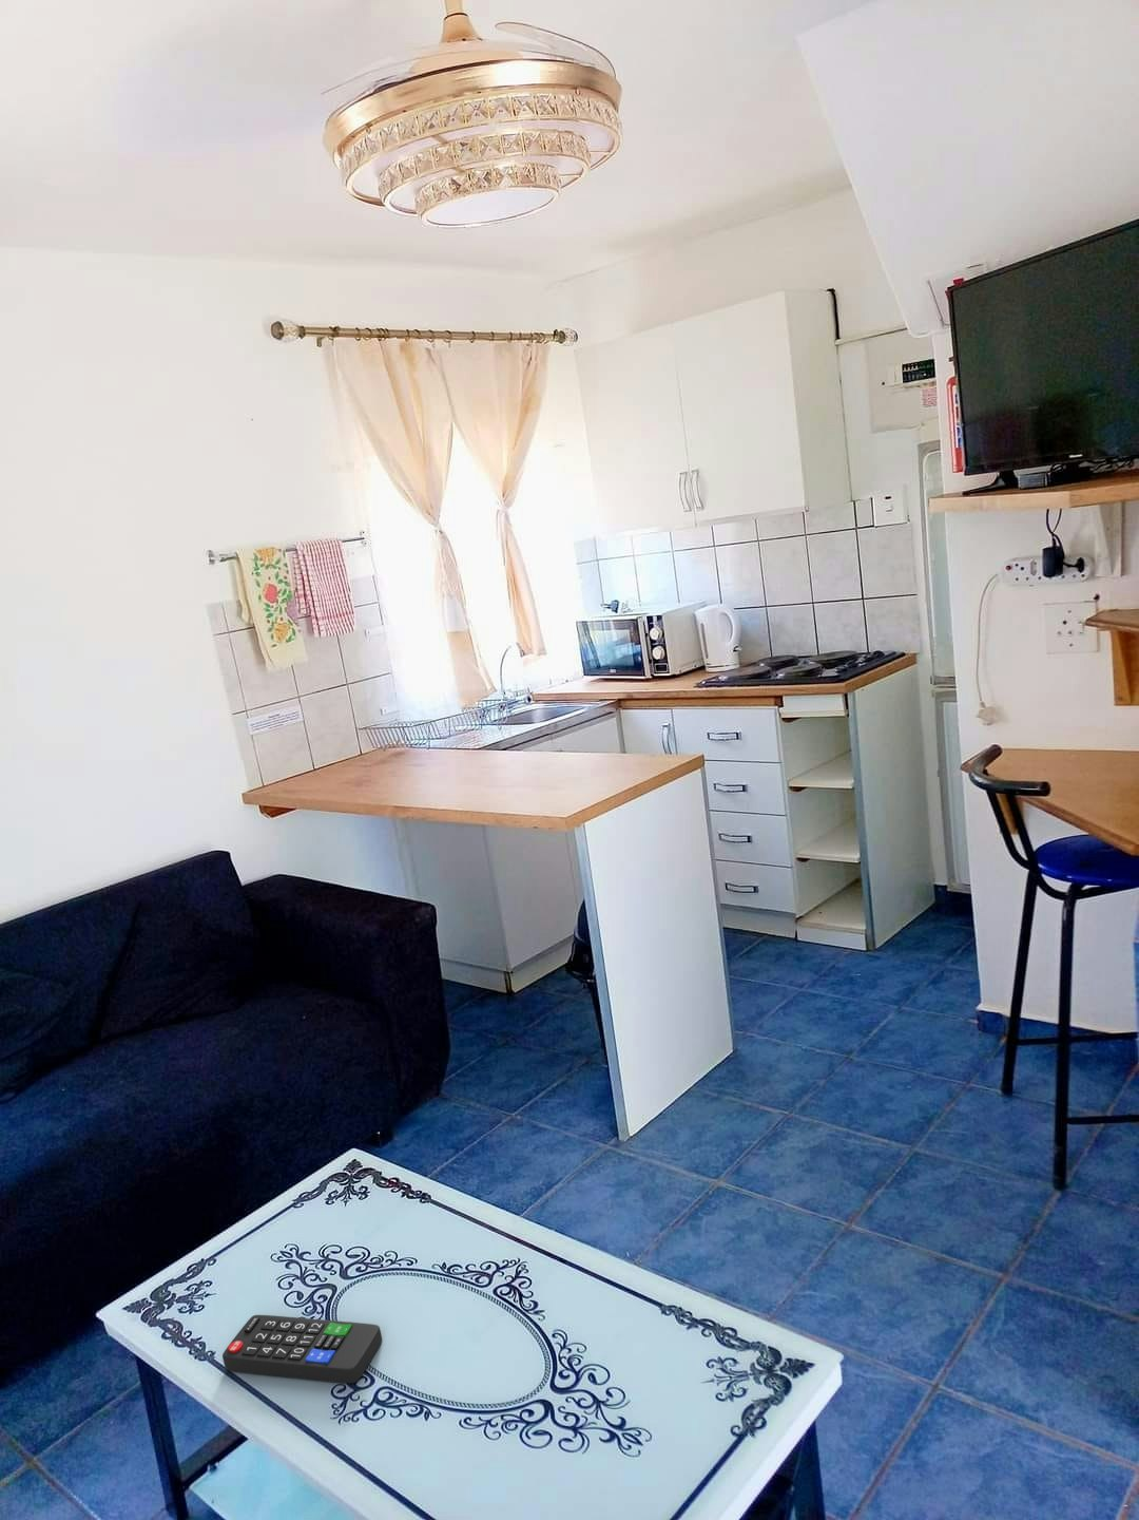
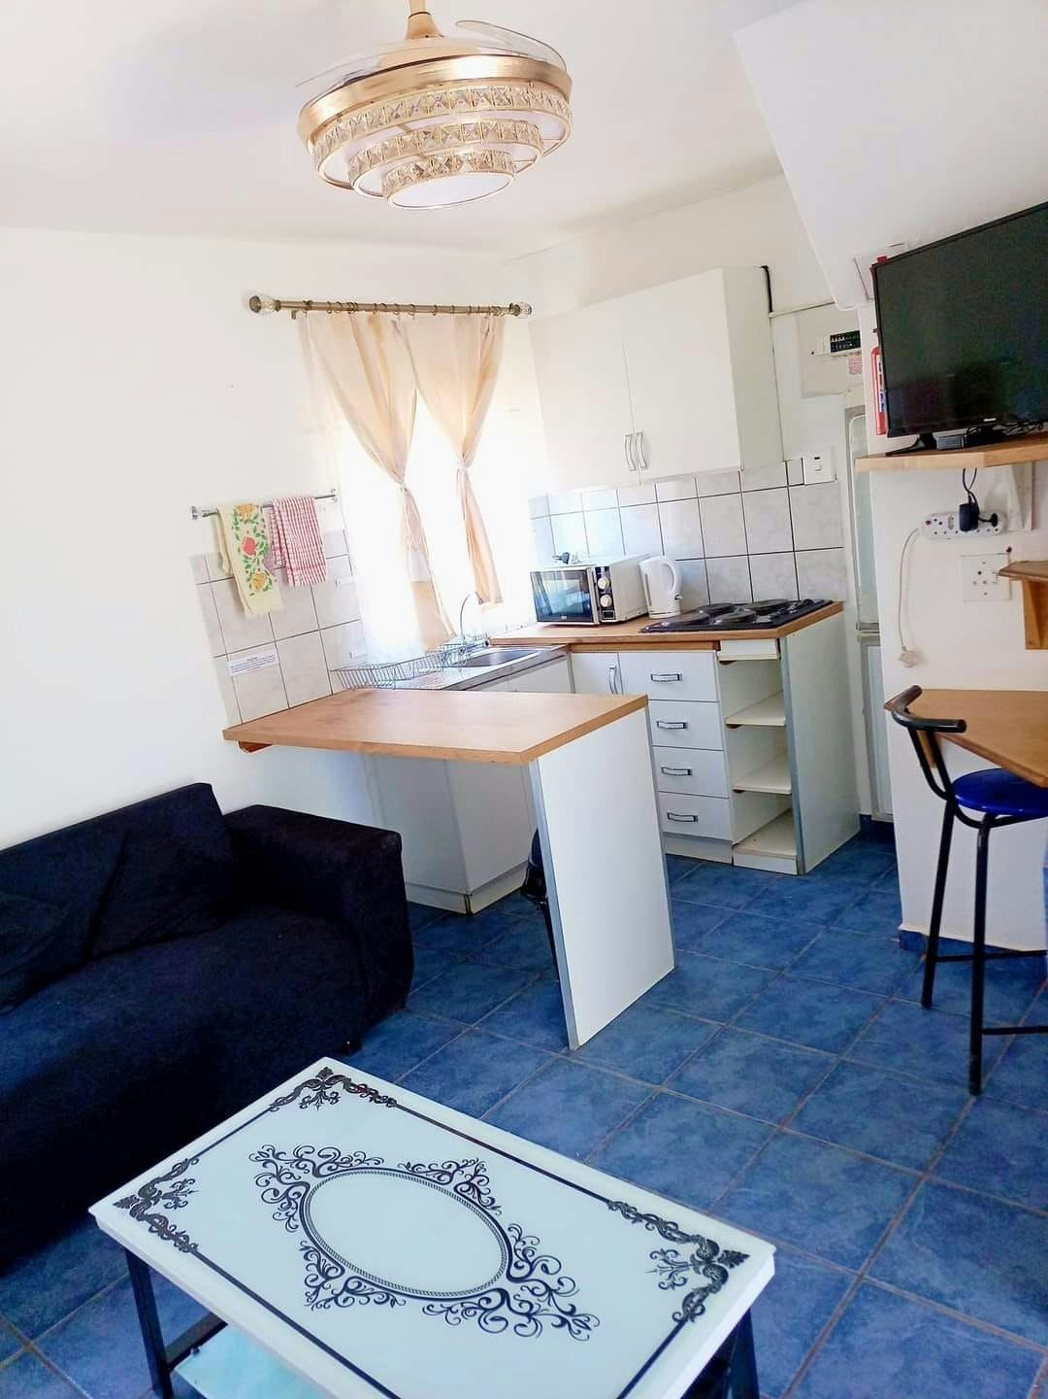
- remote control [221,1314,383,1384]
